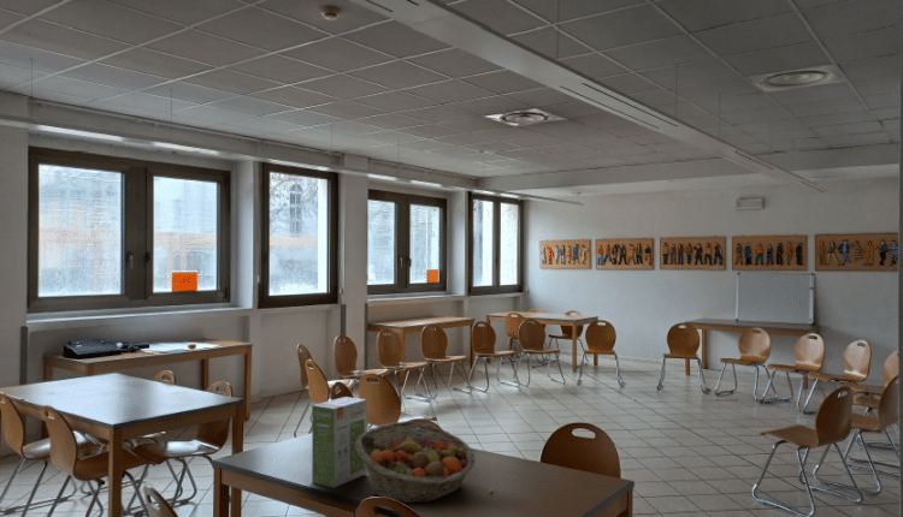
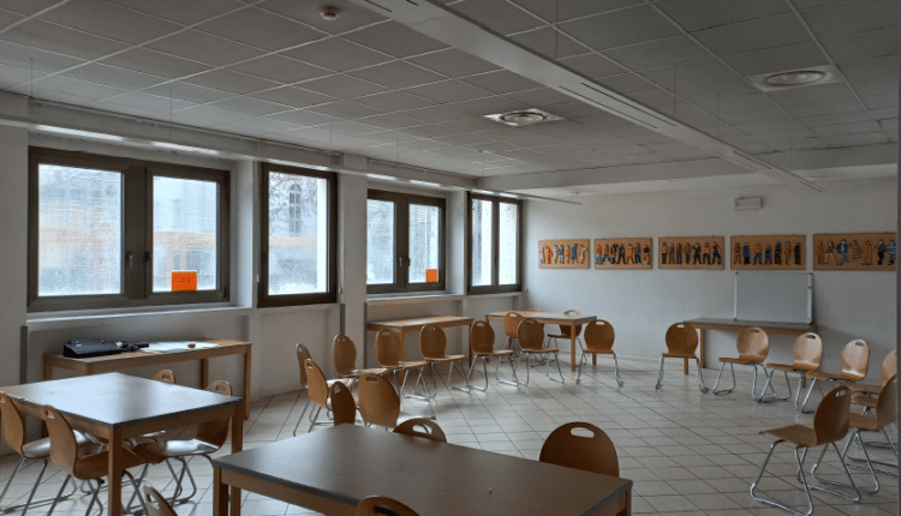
- food box [311,396,368,489]
- fruit basket [355,421,476,504]
